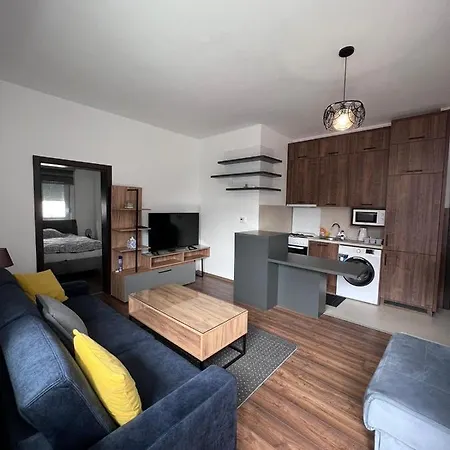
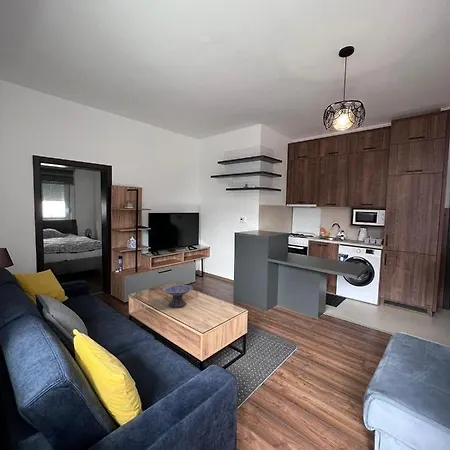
+ decorative bowl [161,283,194,308]
